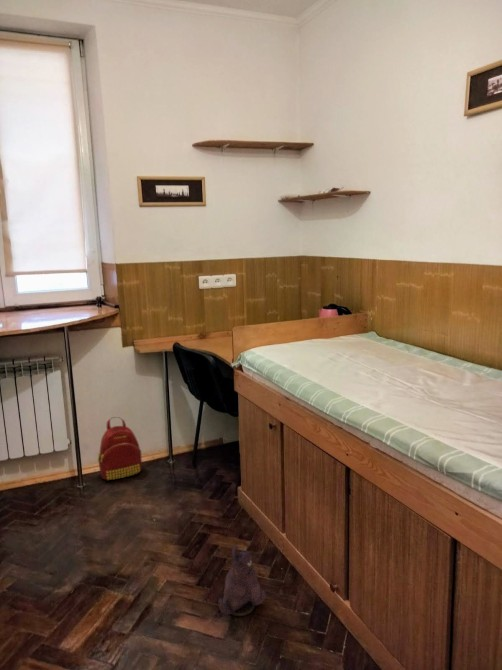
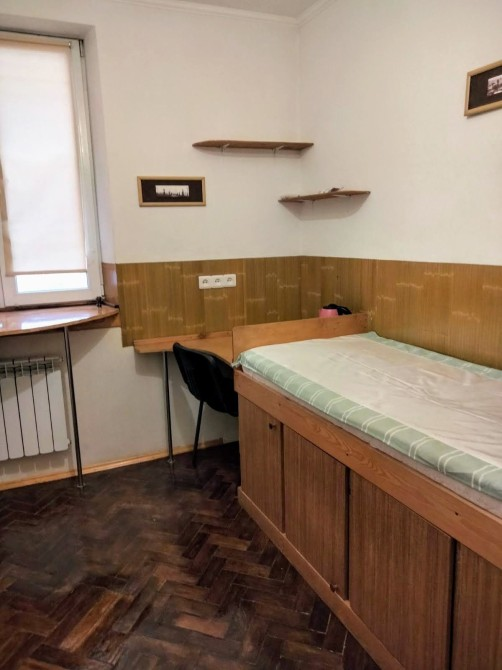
- backpack [96,416,143,482]
- plush toy [218,543,267,617]
